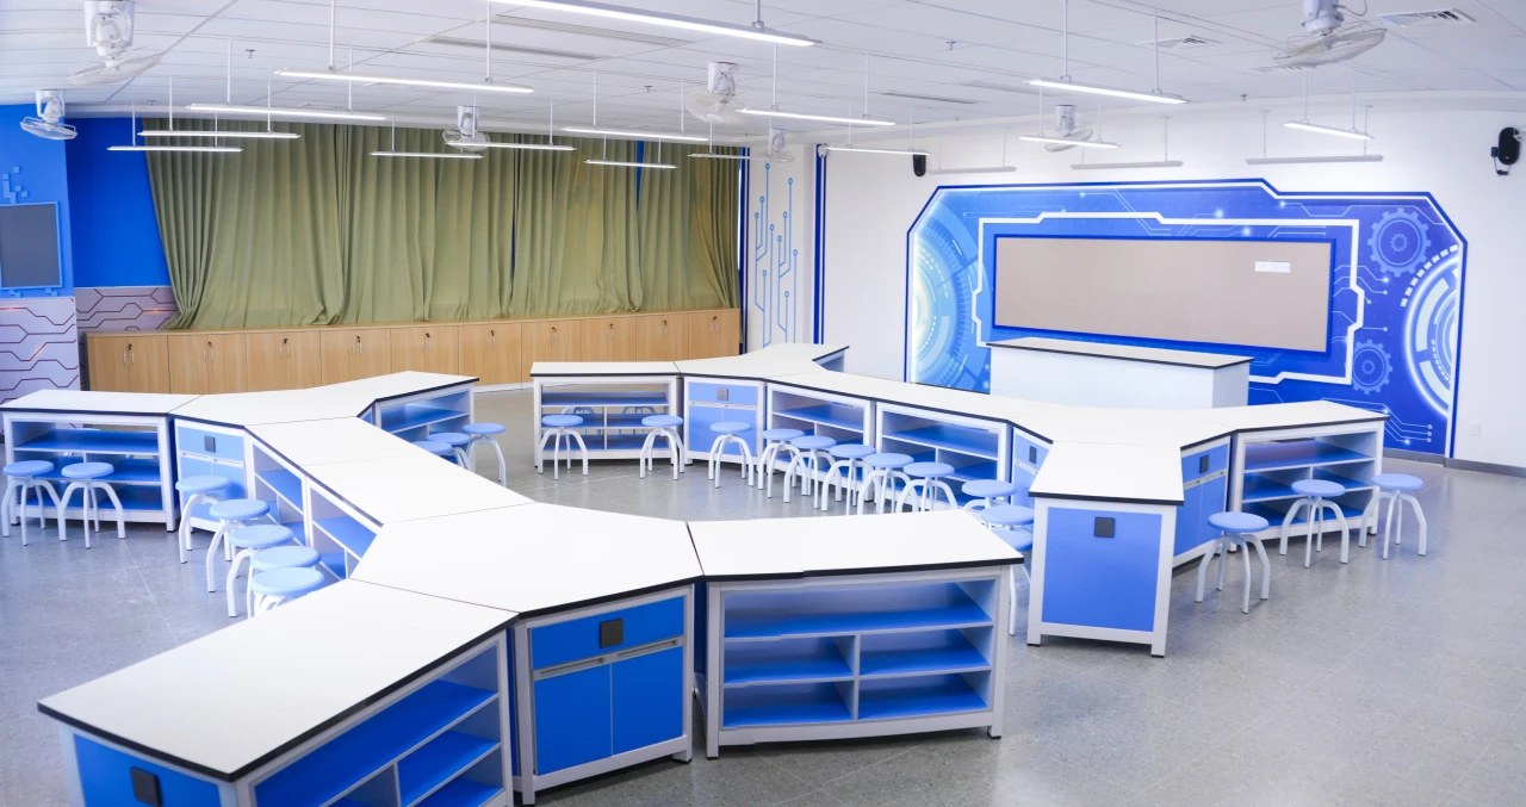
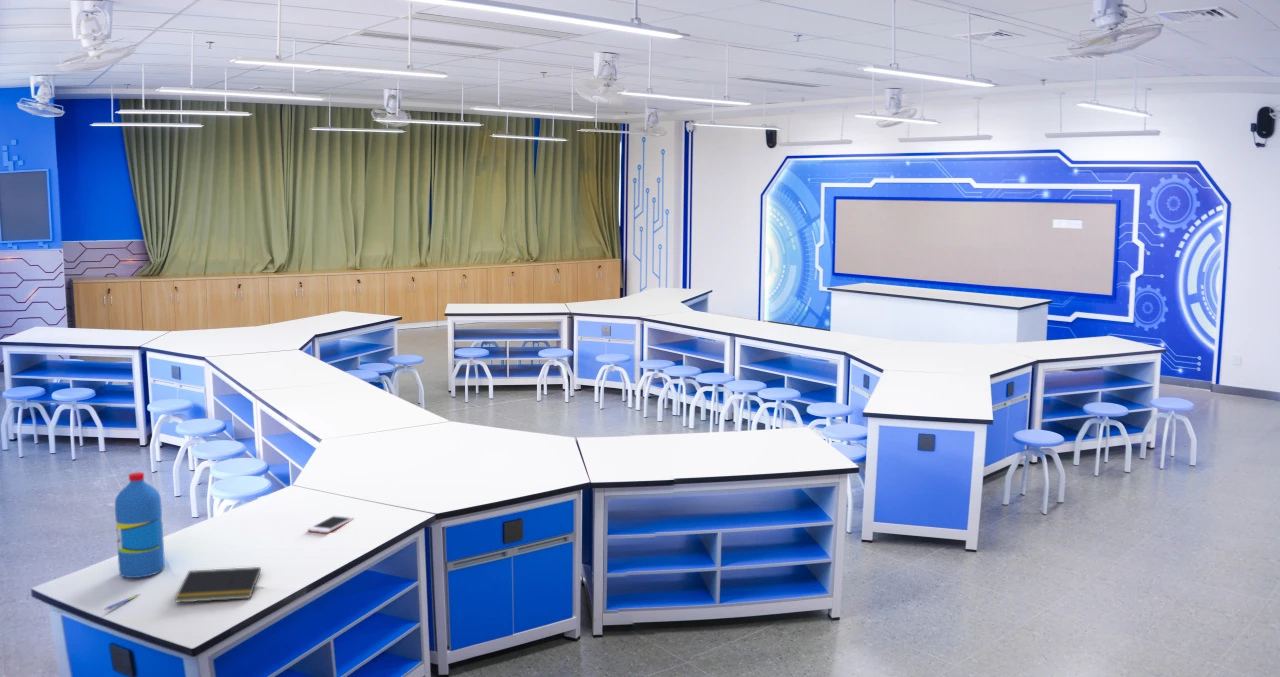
+ water bottle [114,471,166,579]
+ notepad [174,566,262,604]
+ pen [103,593,142,611]
+ cell phone [307,514,355,534]
